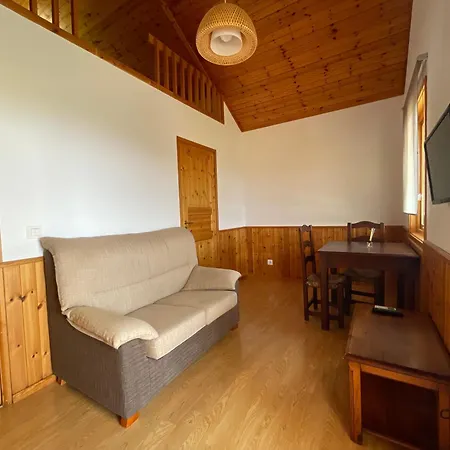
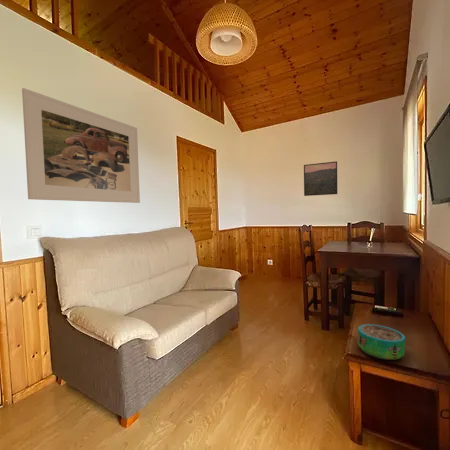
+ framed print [303,160,338,197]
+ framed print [21,87,141,204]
+ decorative bowl [357,323,406,361]
